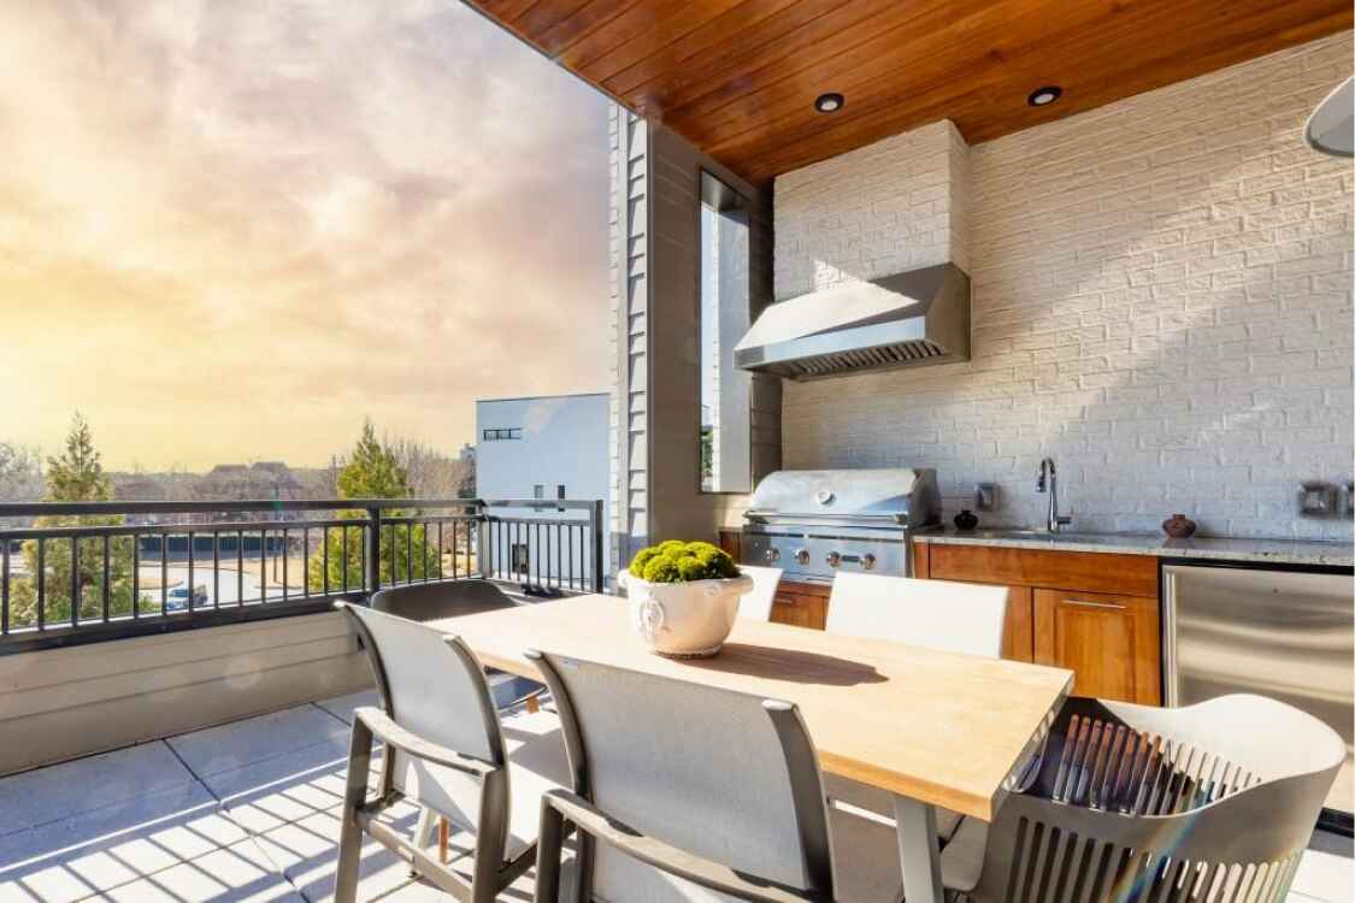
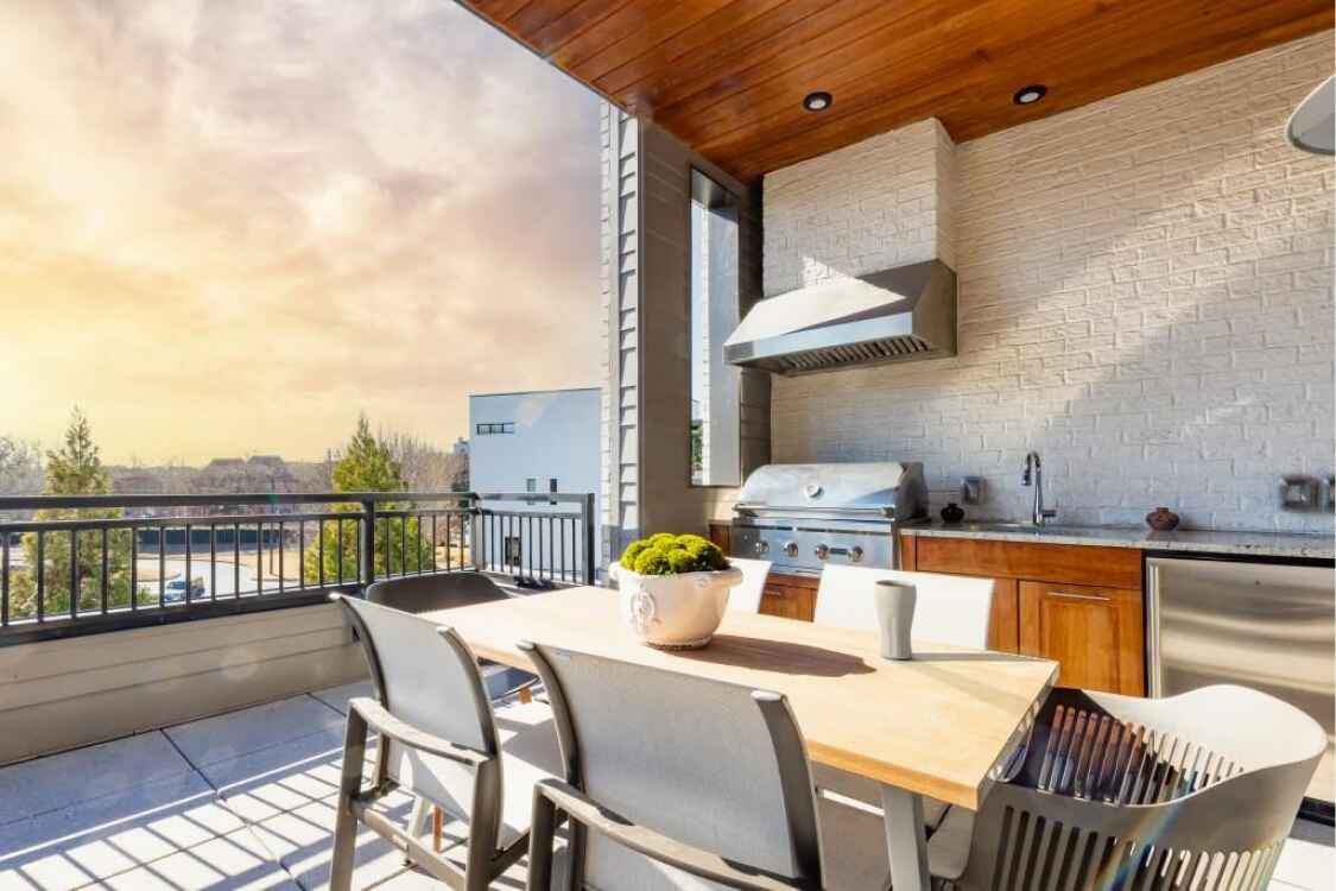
+ drinking glass [872,579,918,661]
